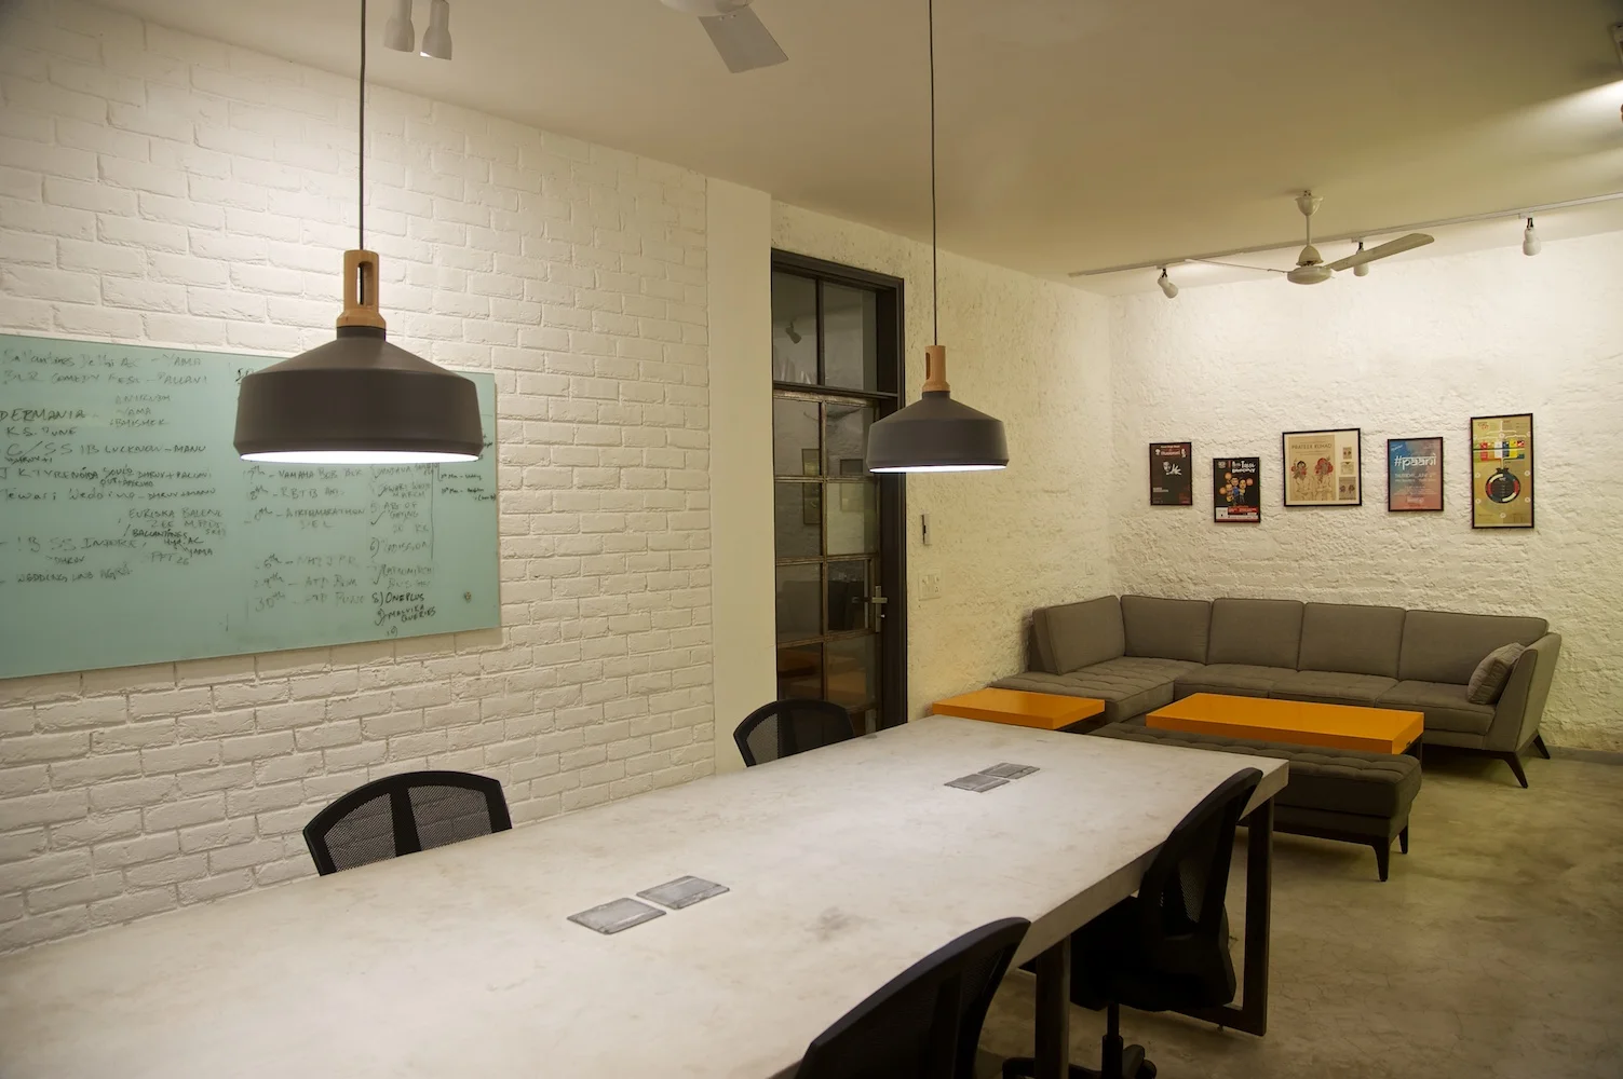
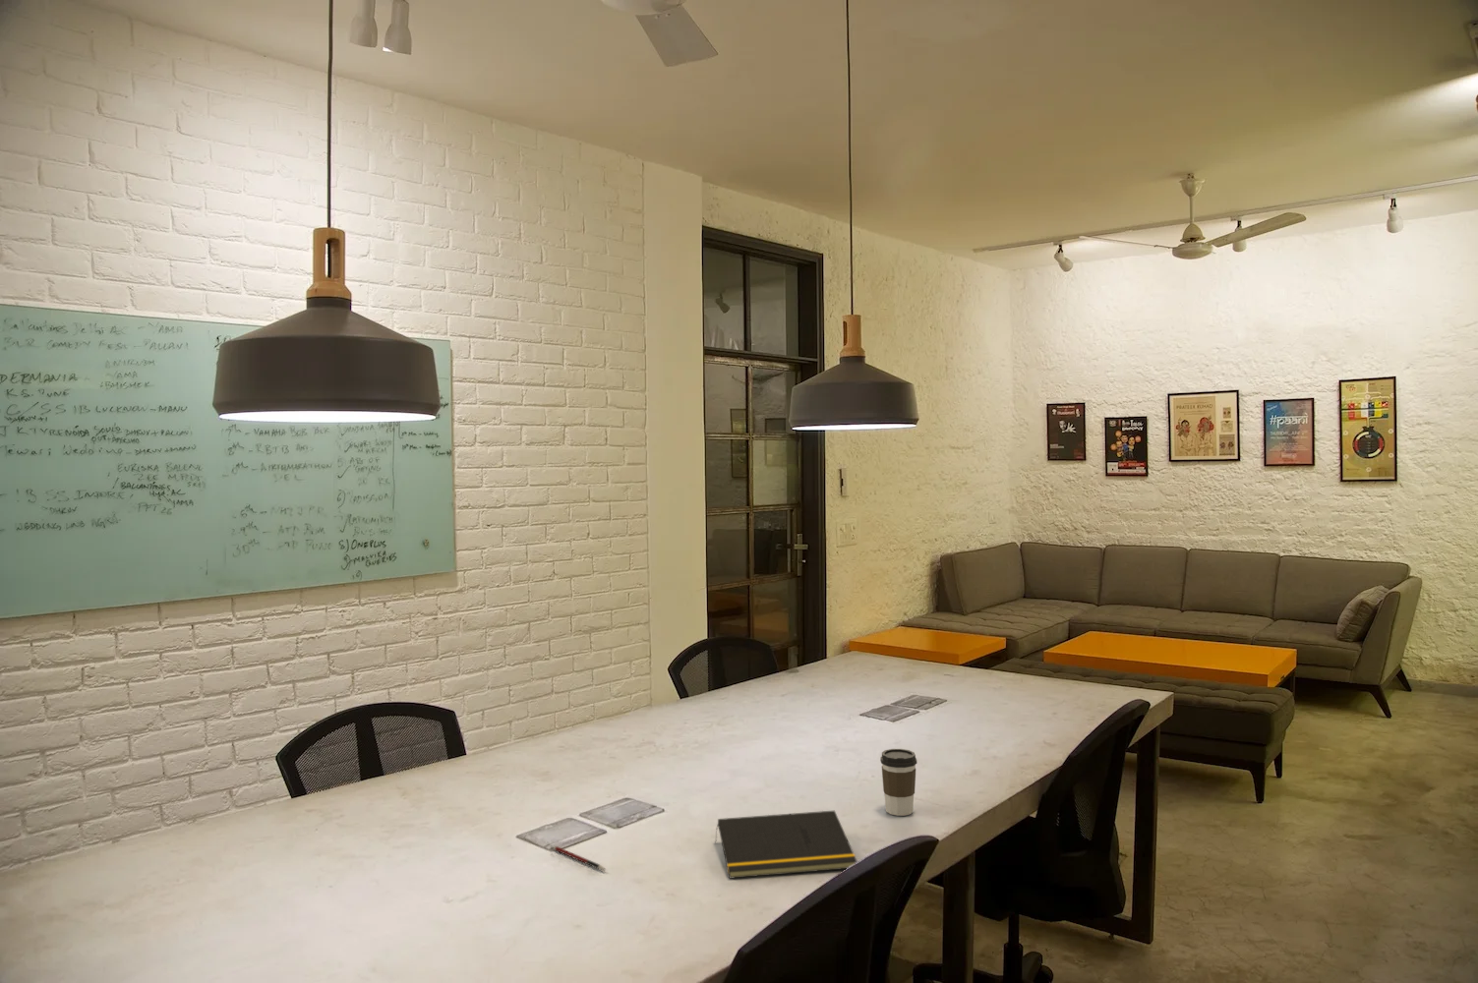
+ notepad [714,810,858,880]
+ coffee cup [879,748,917,817]
+ pen [553,846,607,871]
